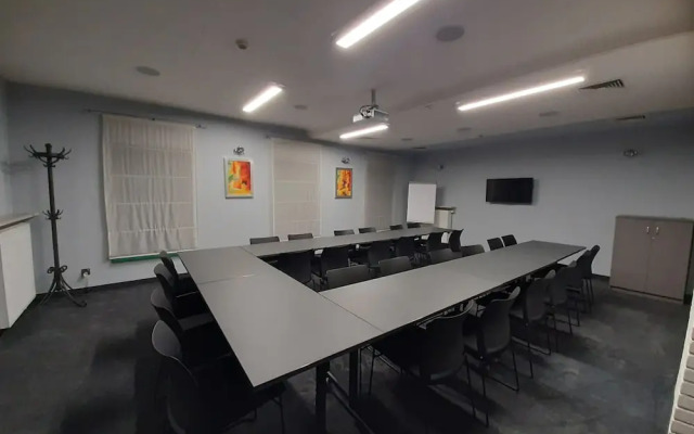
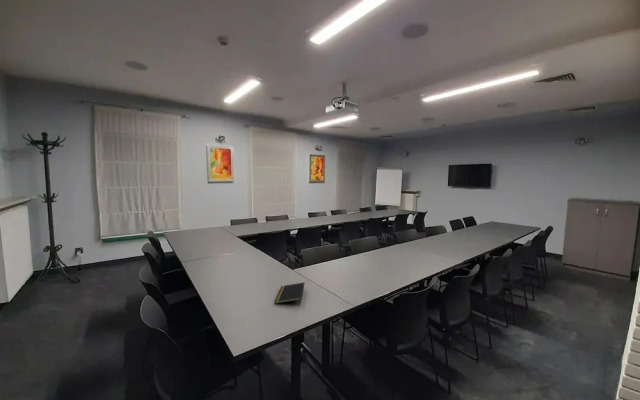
+ notepad [274,282,306,305]
